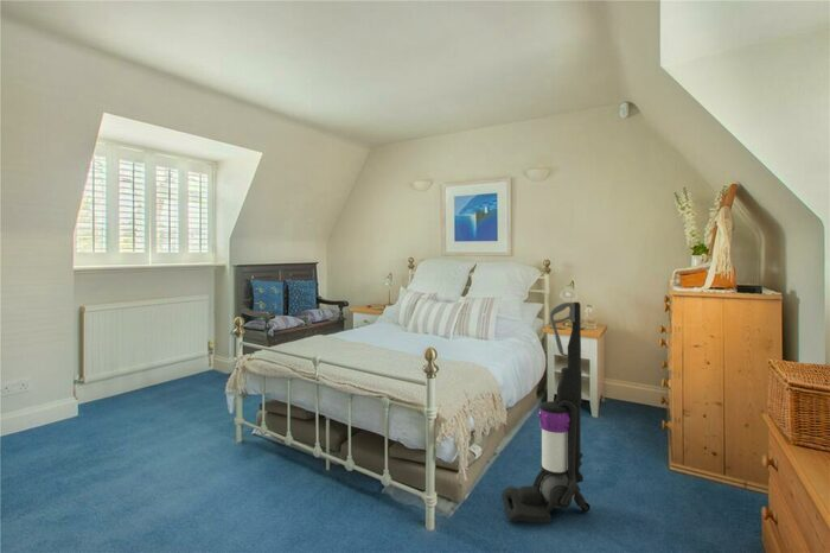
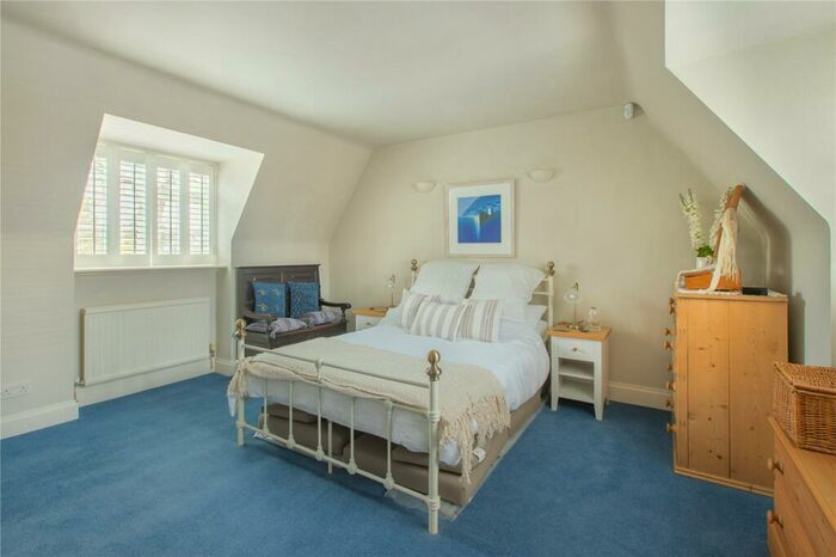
- vacuum cleaner [502,301,592,525]
